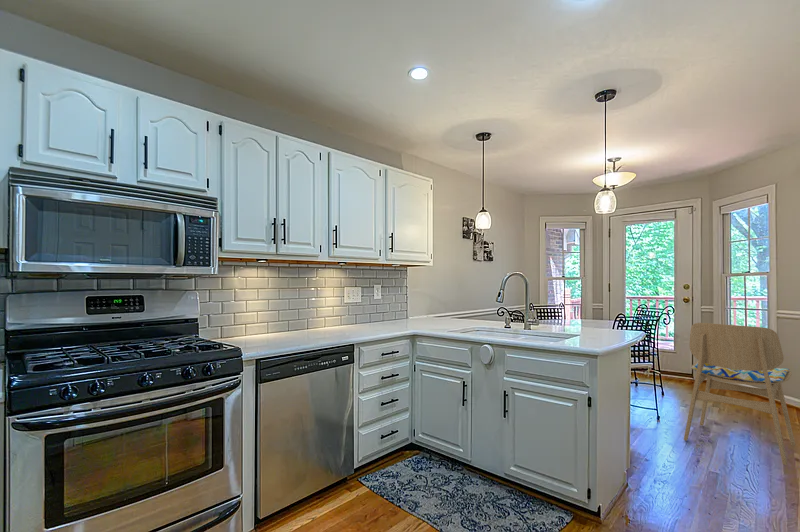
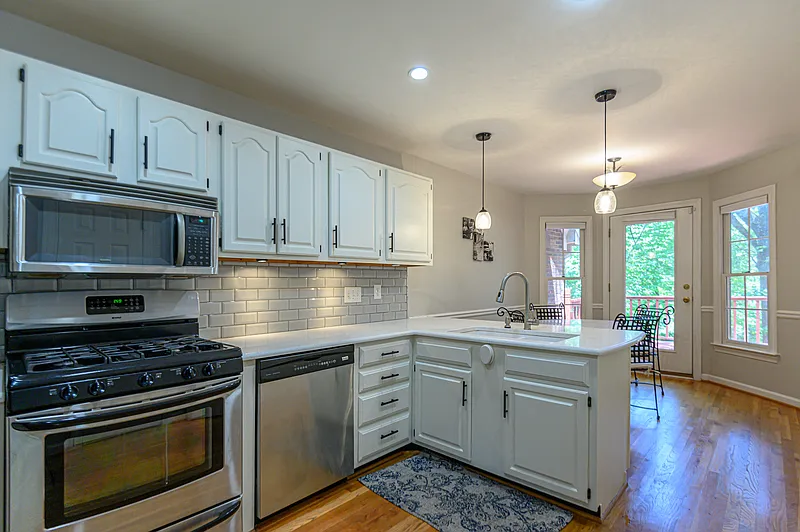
- dining chair [683,322,796,466]
